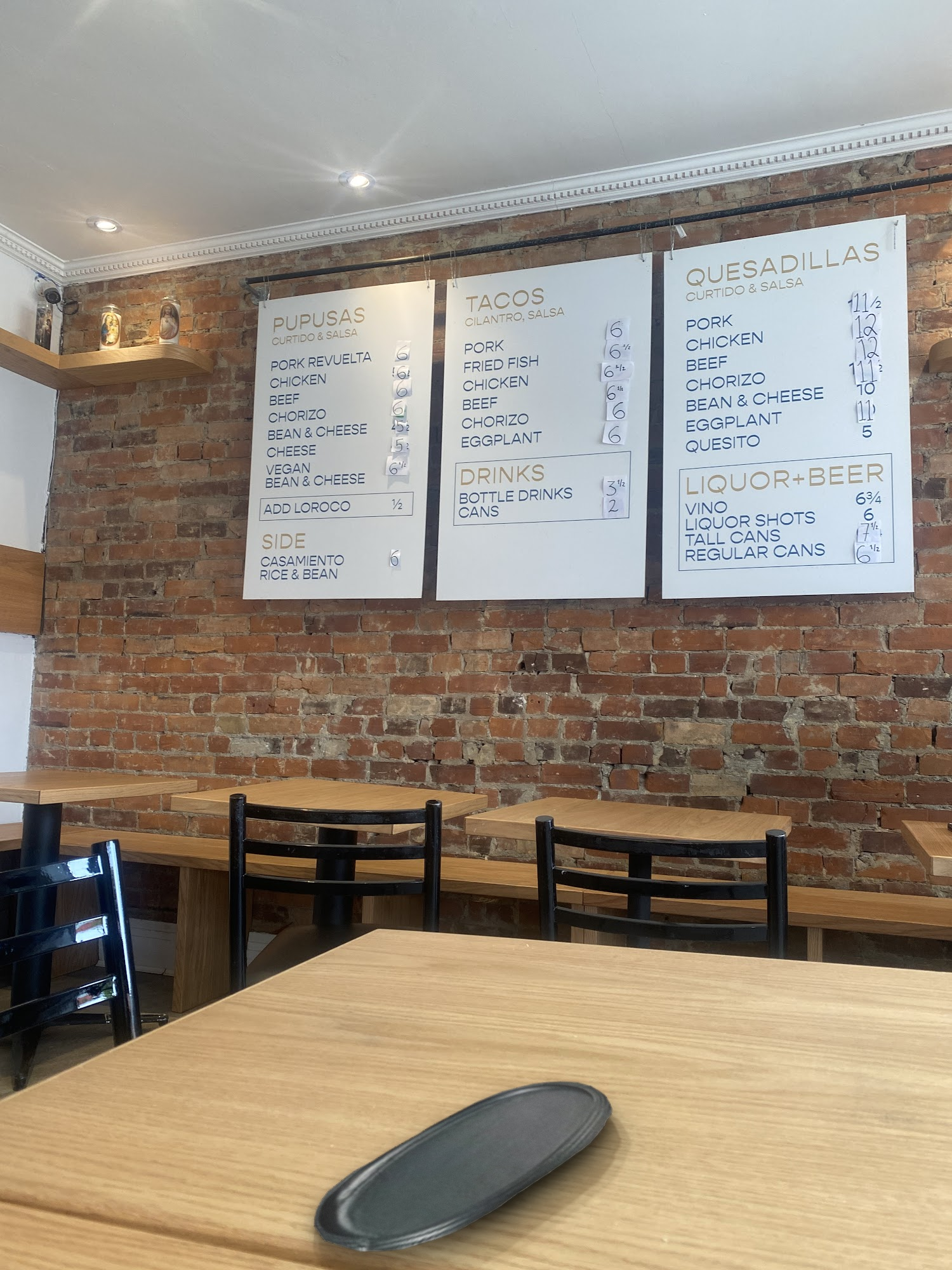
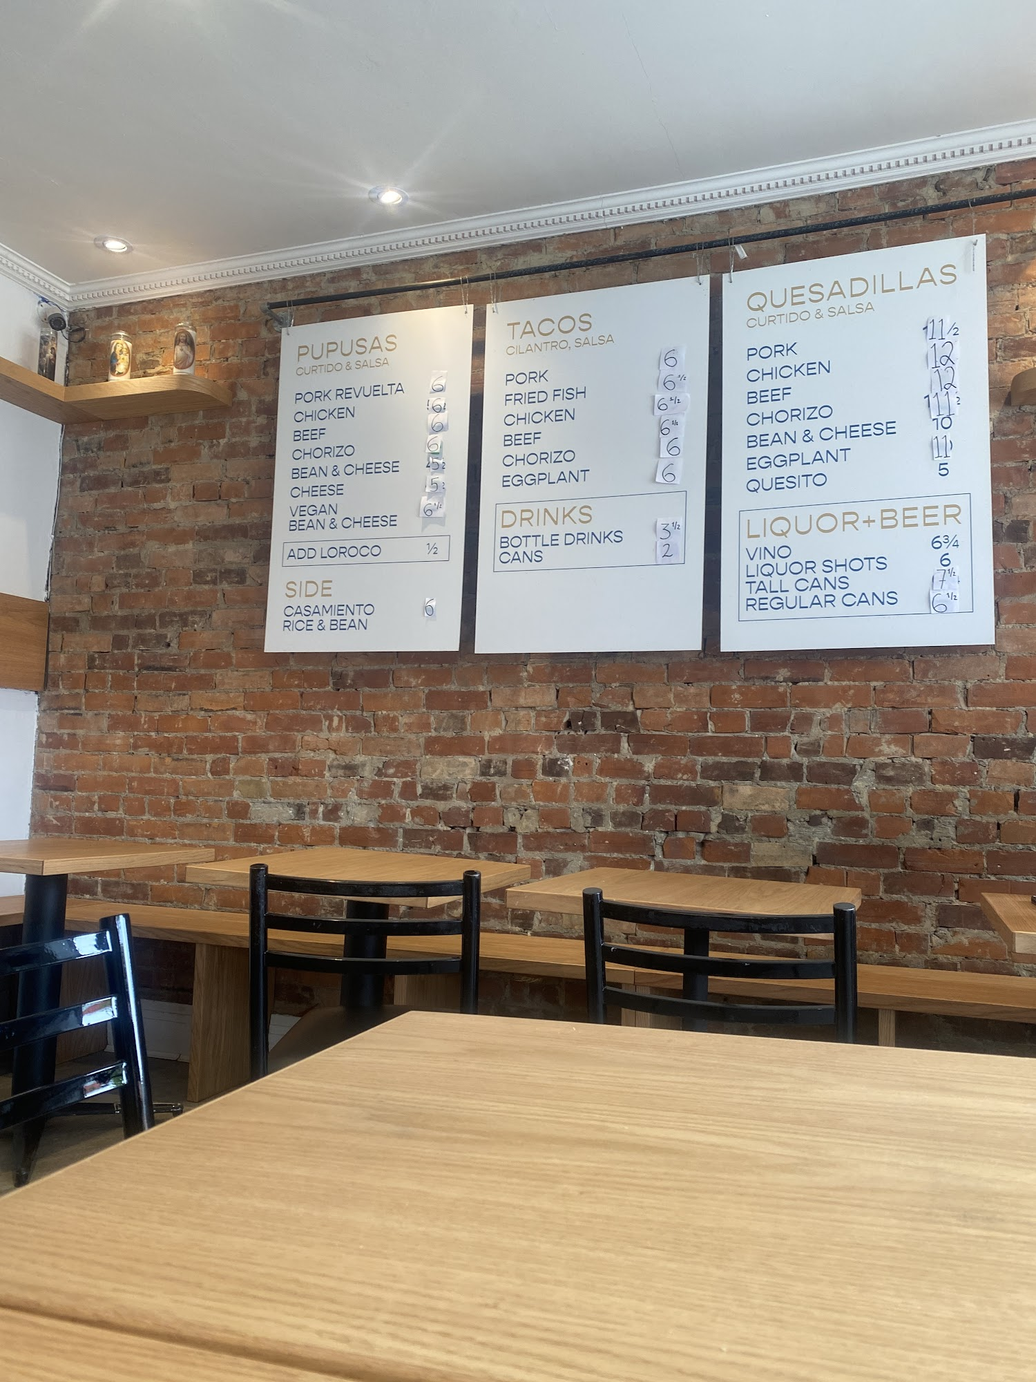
- oval tray [314,1081,613,1252]
